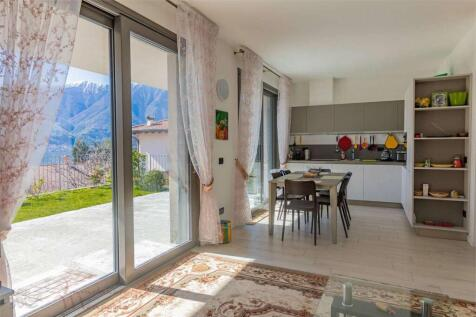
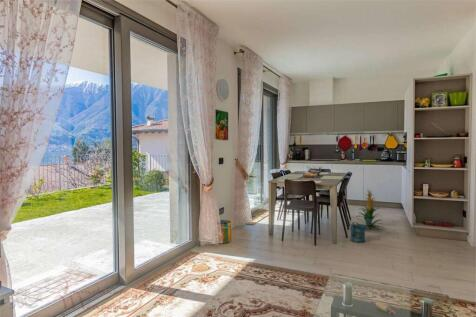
+ watering can [349,219,373,243]
+ indoor plant [355,187,385,231]
